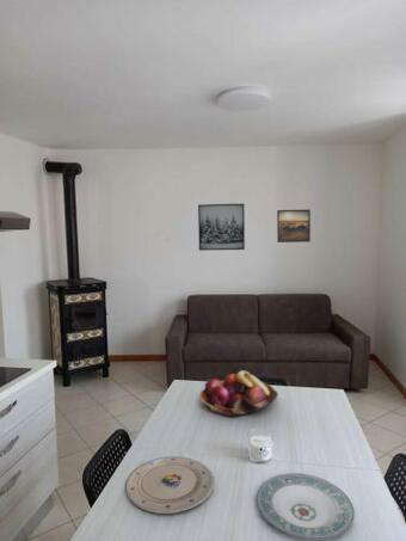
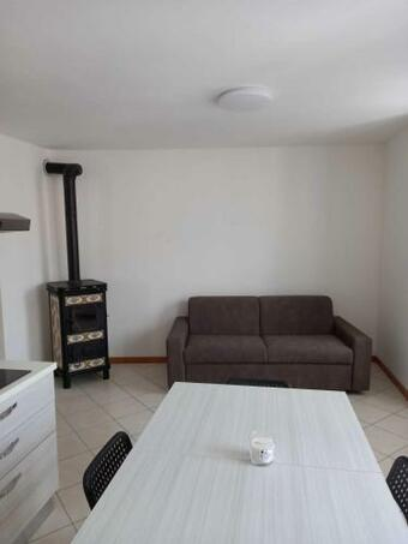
- plate [124,455,215,515]
- plate [256,473,356,540]
- fruit basket [198,370,279,418]
- wall art [197,203,246,252]
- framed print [276,208,312,244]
